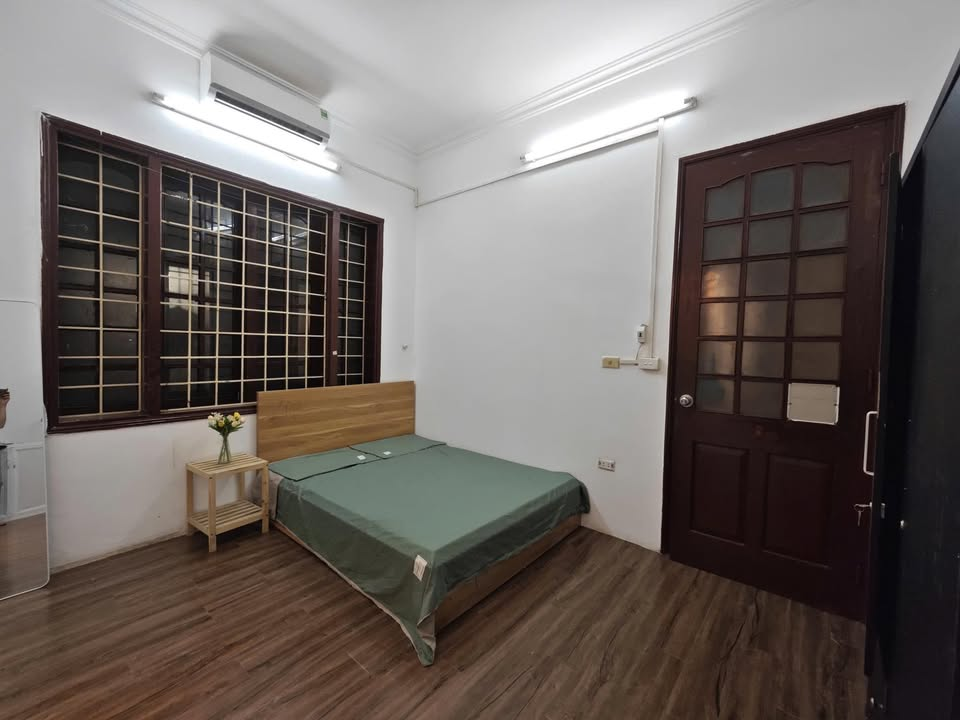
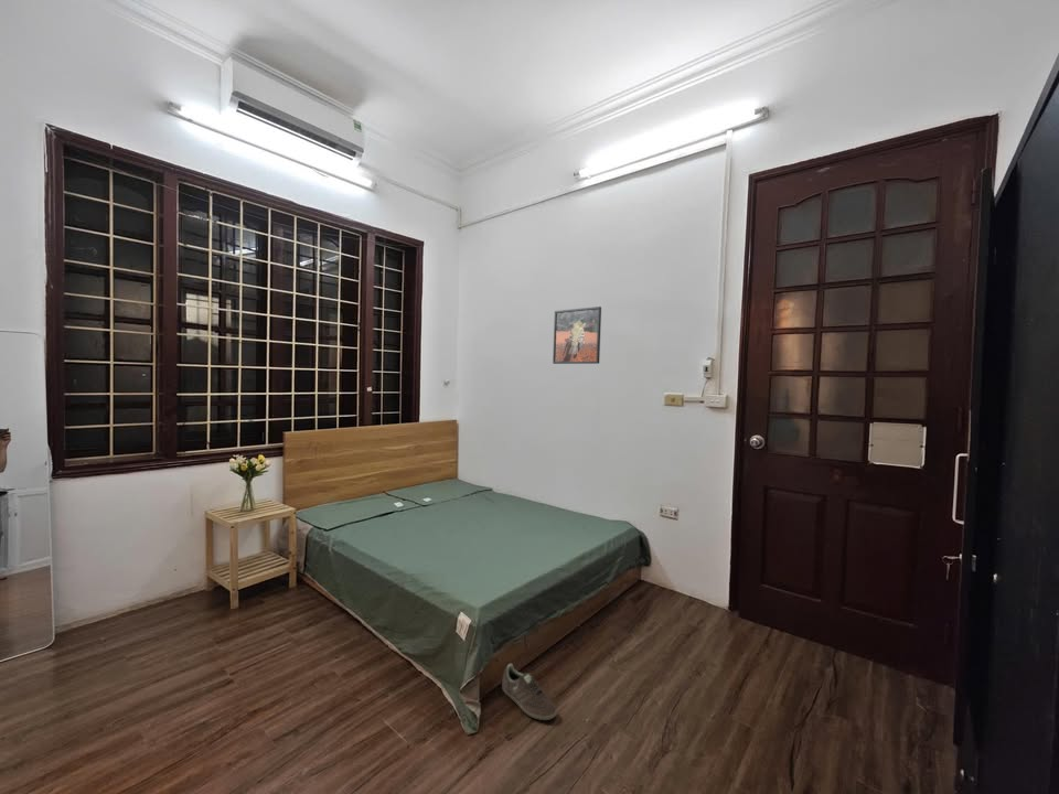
+ sneaker [501,663,558,721]
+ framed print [552,305,602,365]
